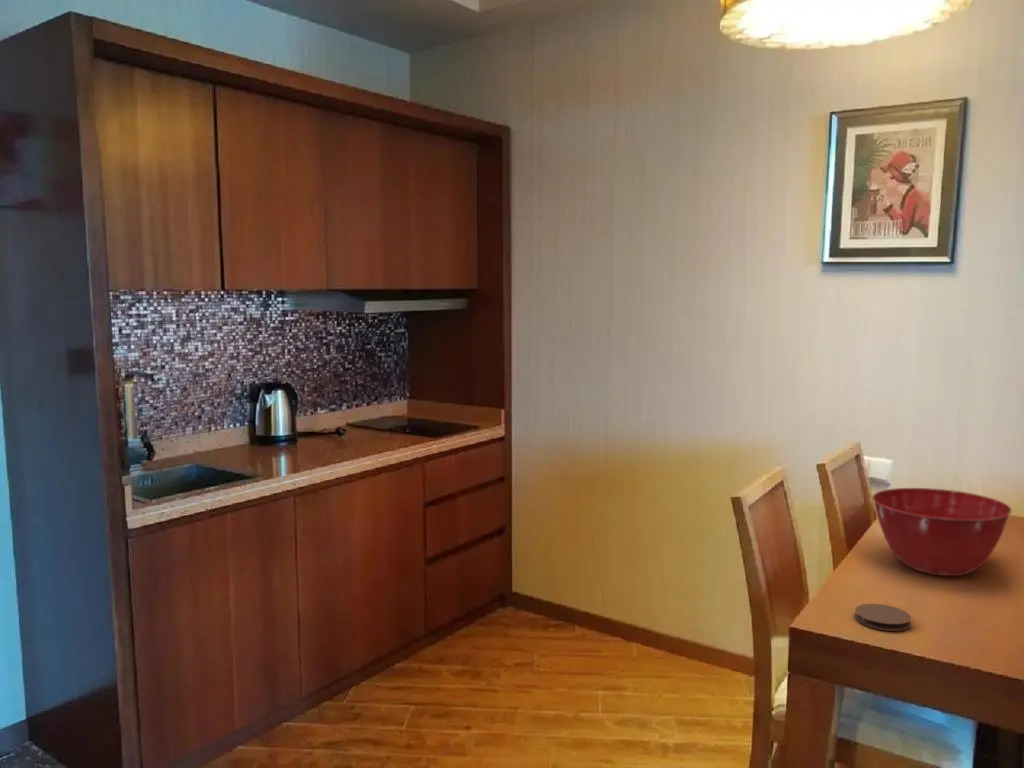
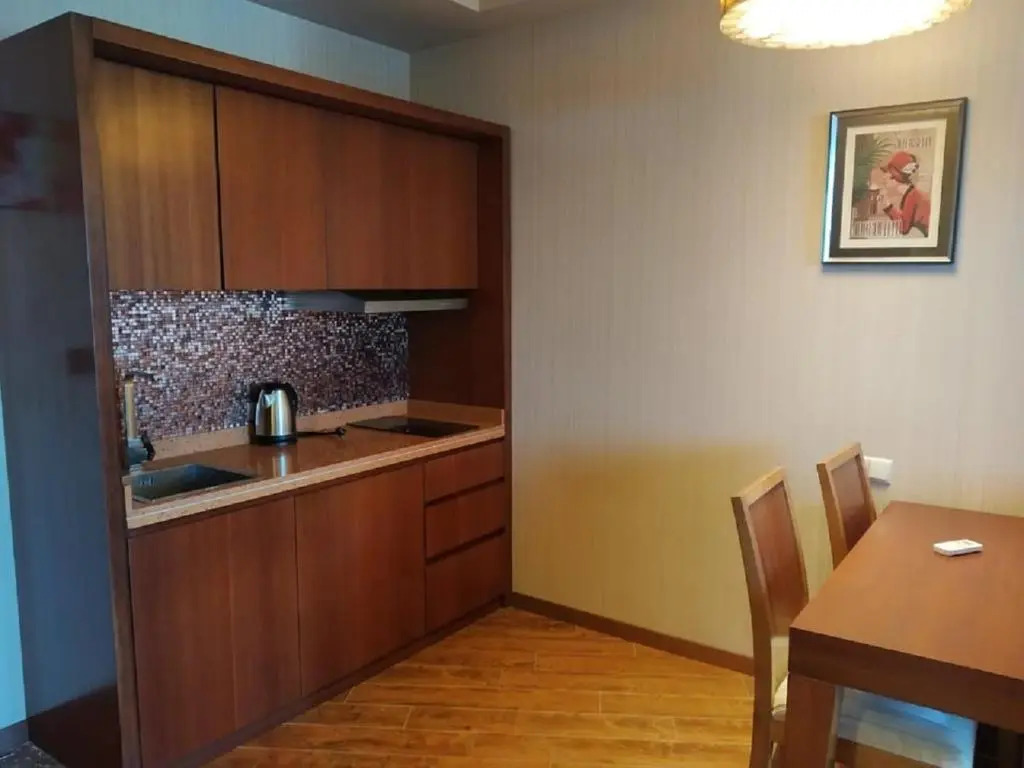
- coaster [854,603,912,632]
- mixing bowl [871,487,1013,577]
